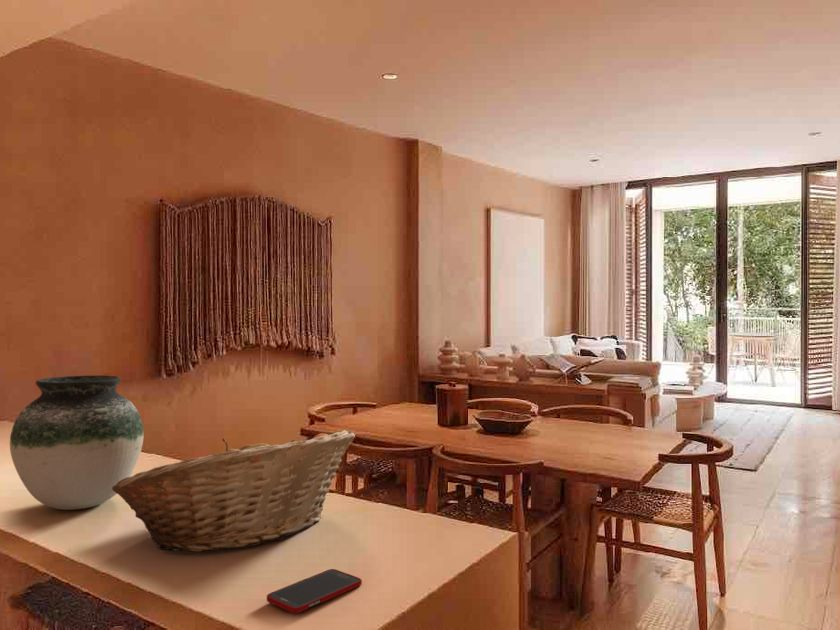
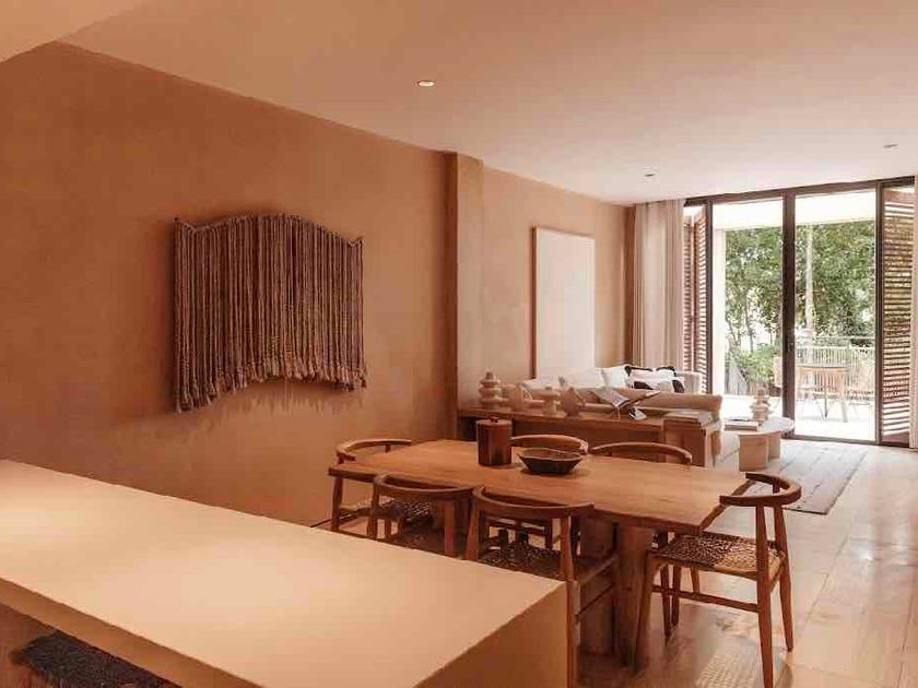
- vase [9,374,145,511]
- fruit basket [112,429,356,553]
- cell phone [266,568,363,614]
